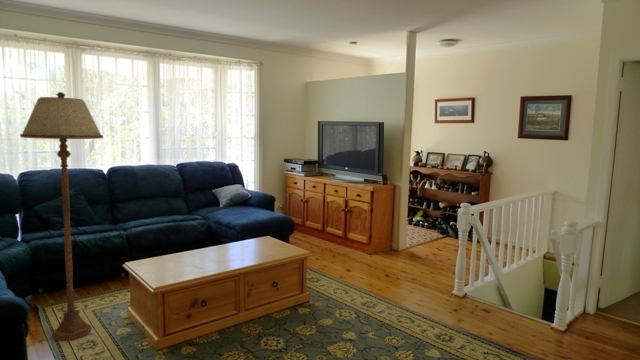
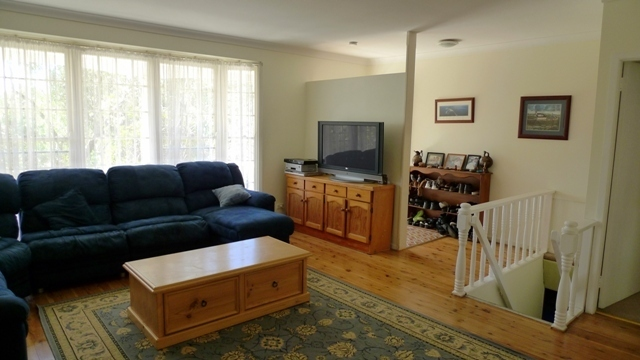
- floor lamp [19,91,104,342]
